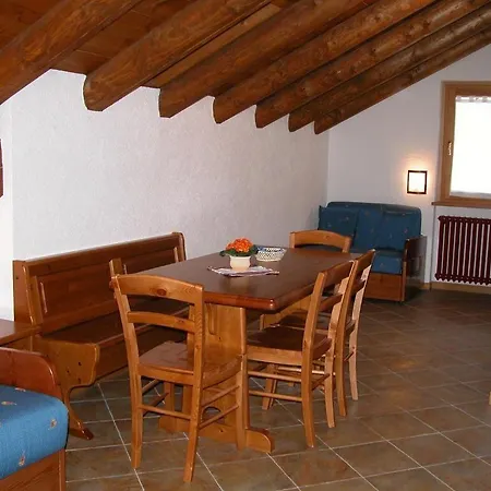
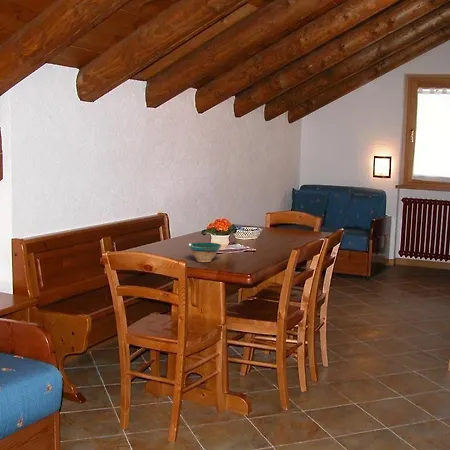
+ bowl [187,242,222,263]
